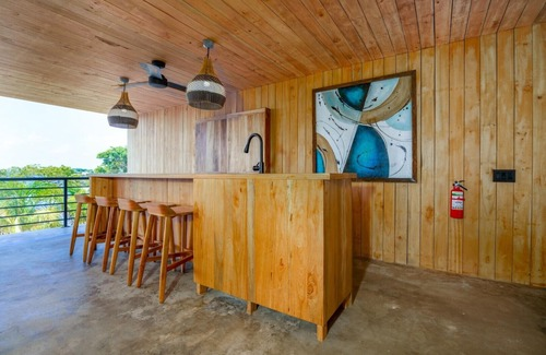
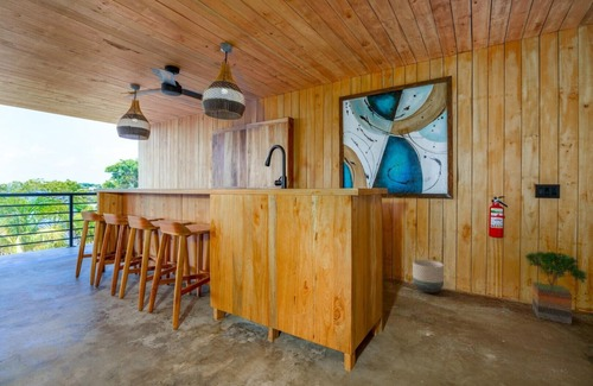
+ potted tree [524,249,588,325]
+ planter [412,259,445,293]
